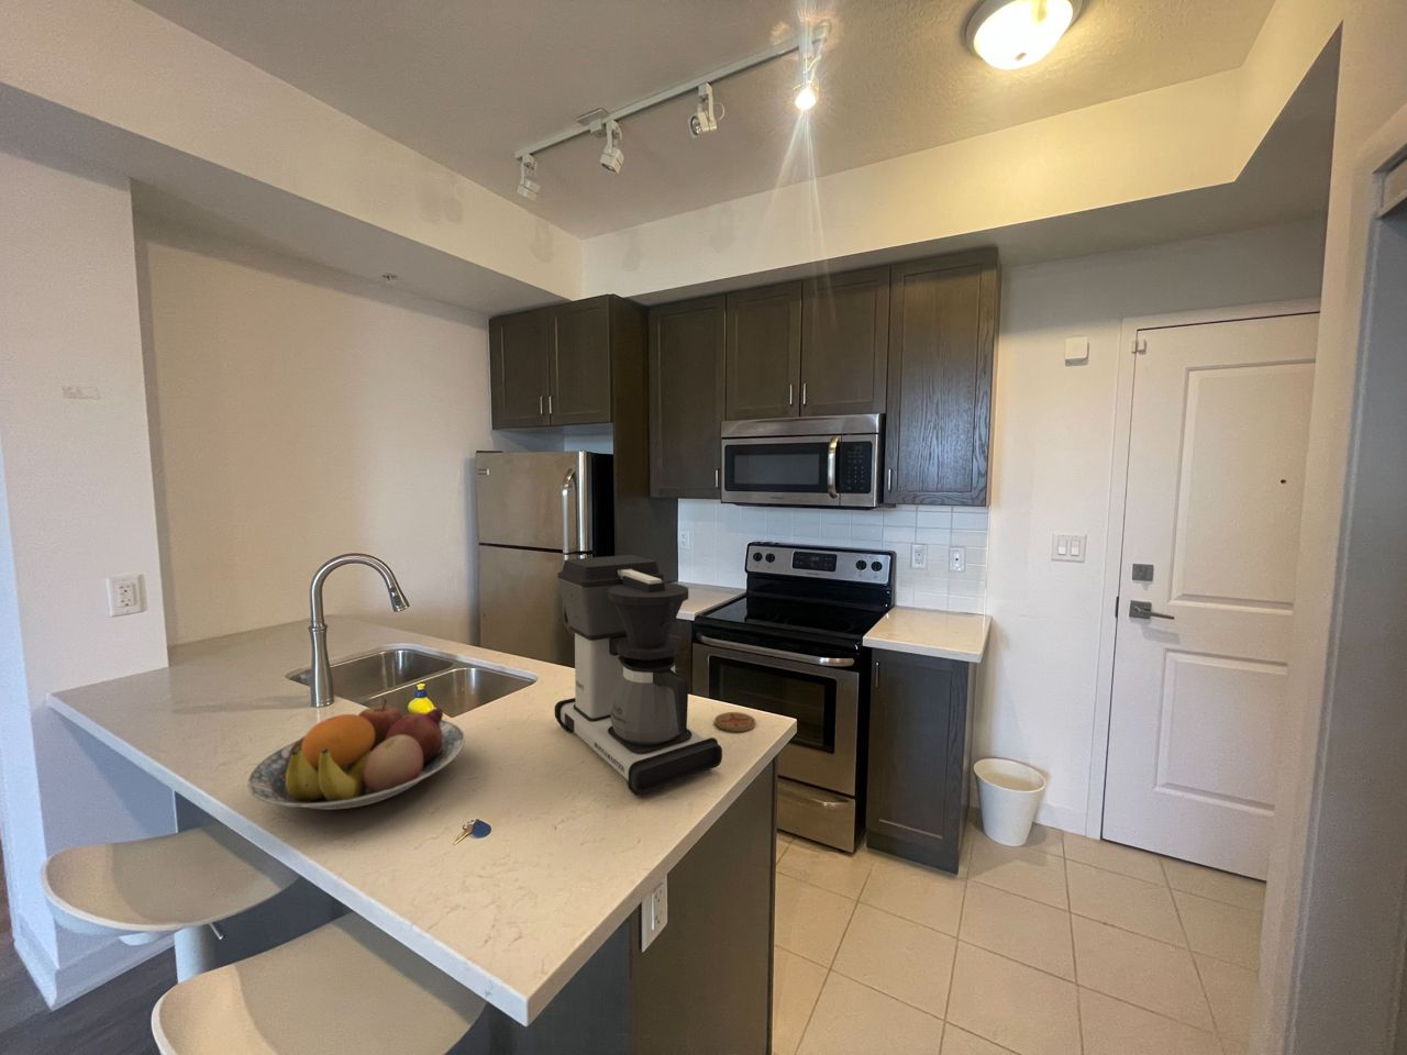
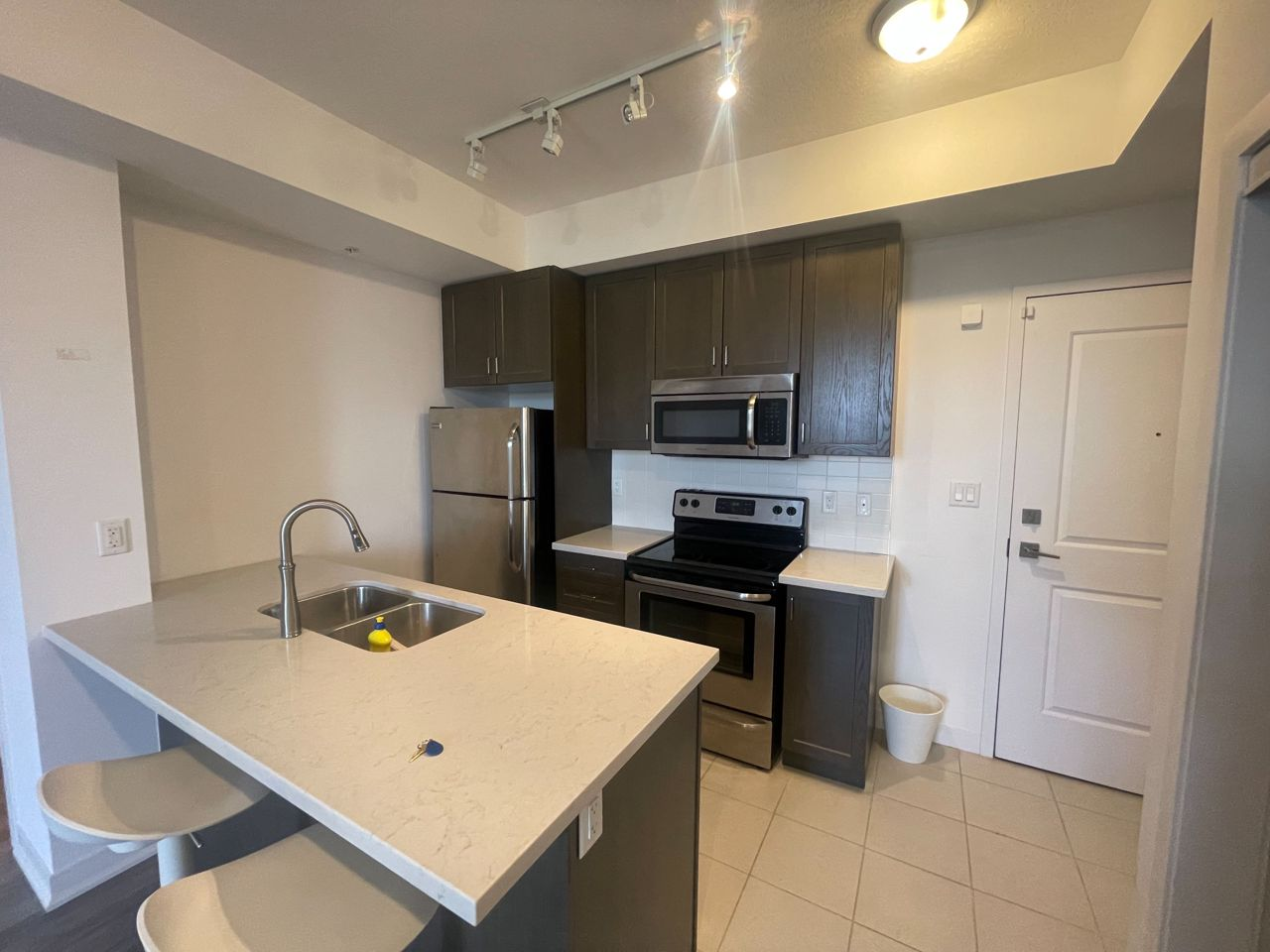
- coffee maker [554,554,723,796]
- fruit bowl [247,698,466,811]
- coaster [713,711,758,733]
